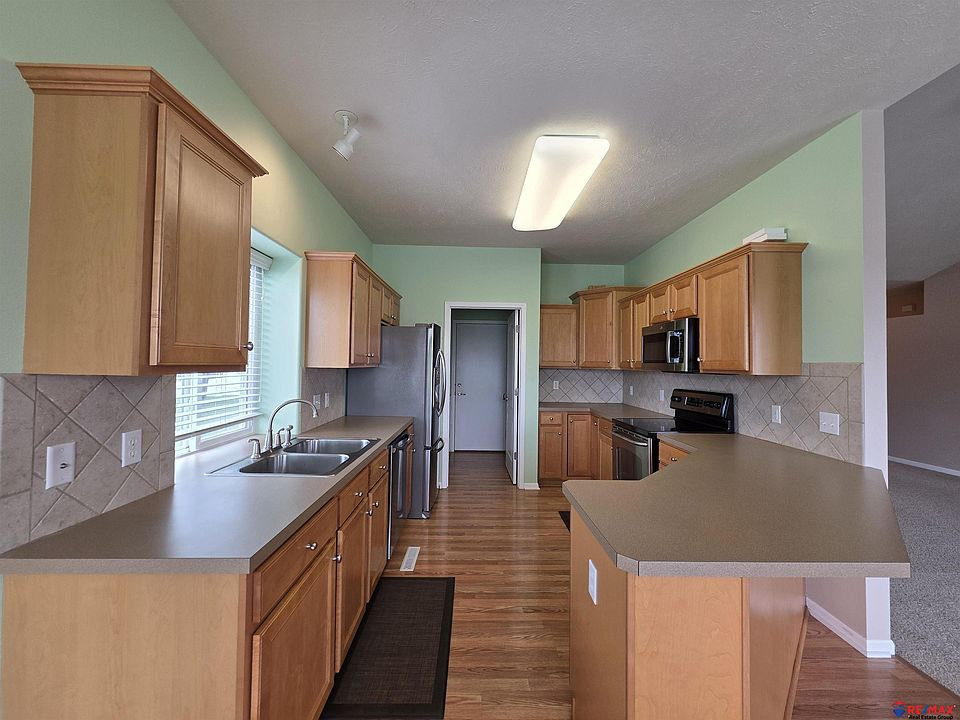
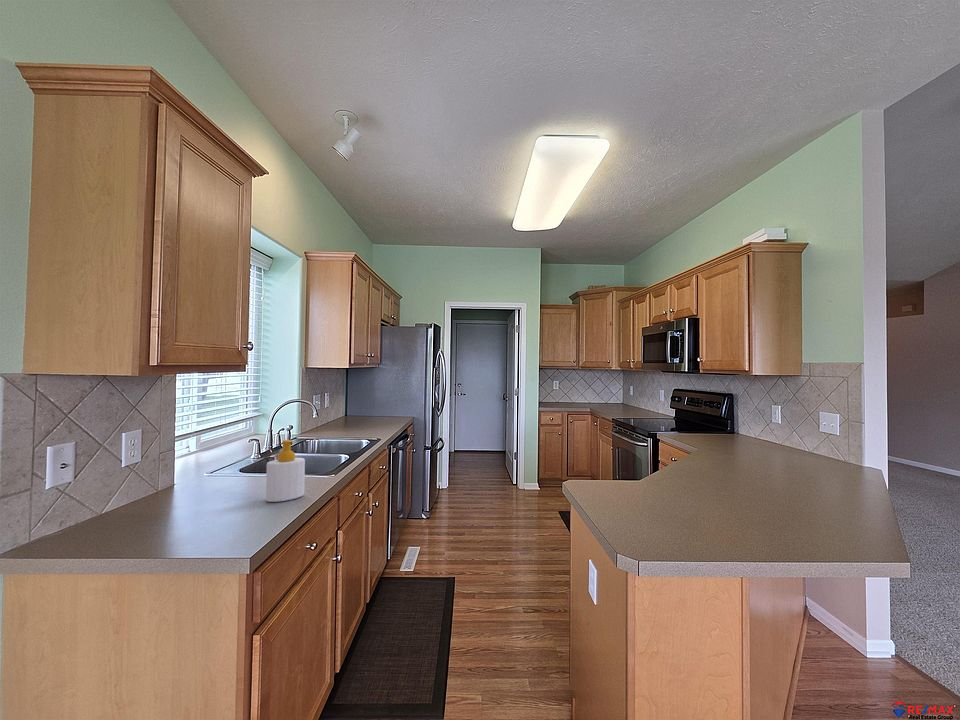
+ soap bottle [265,439,306,503]
